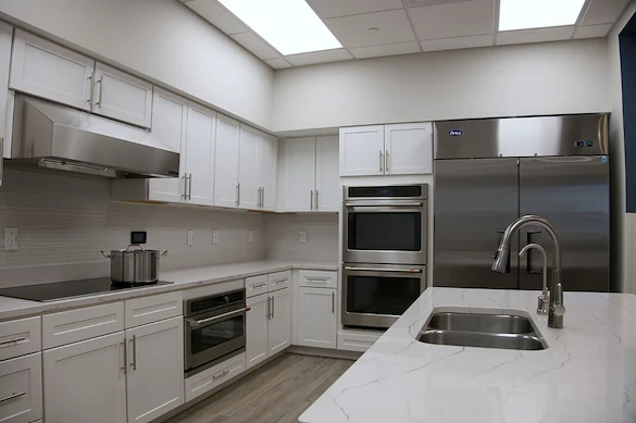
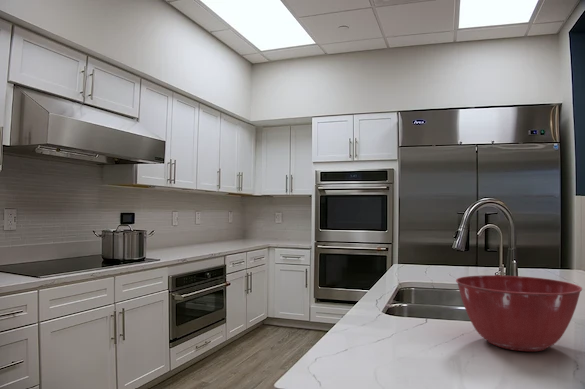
+ mixing bowl [455,274,583,352]
